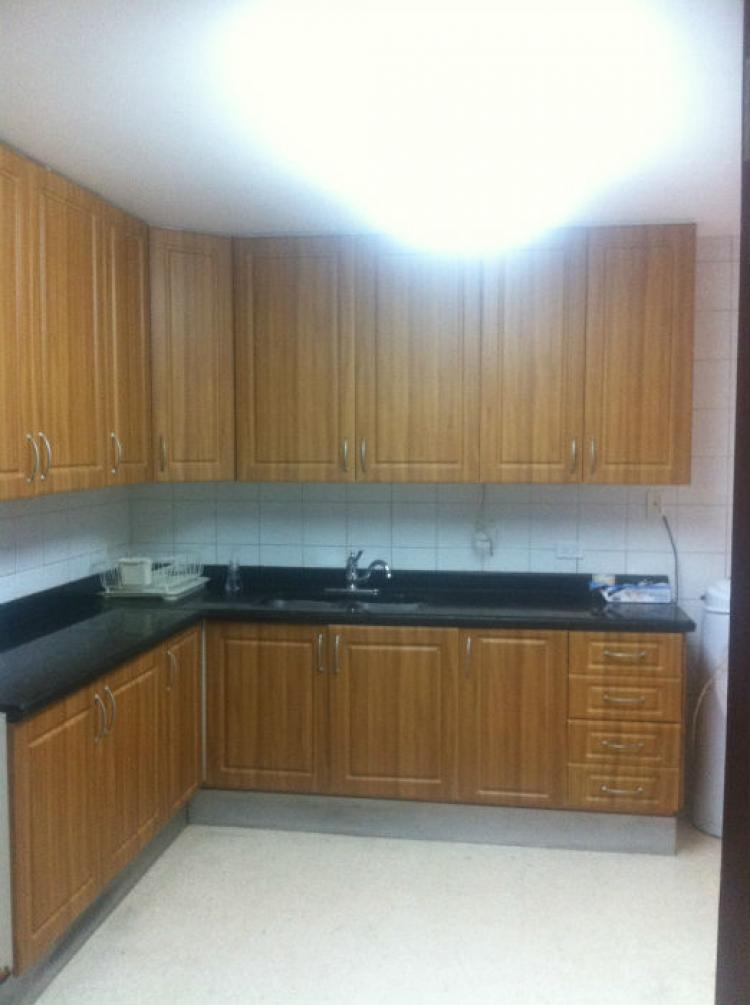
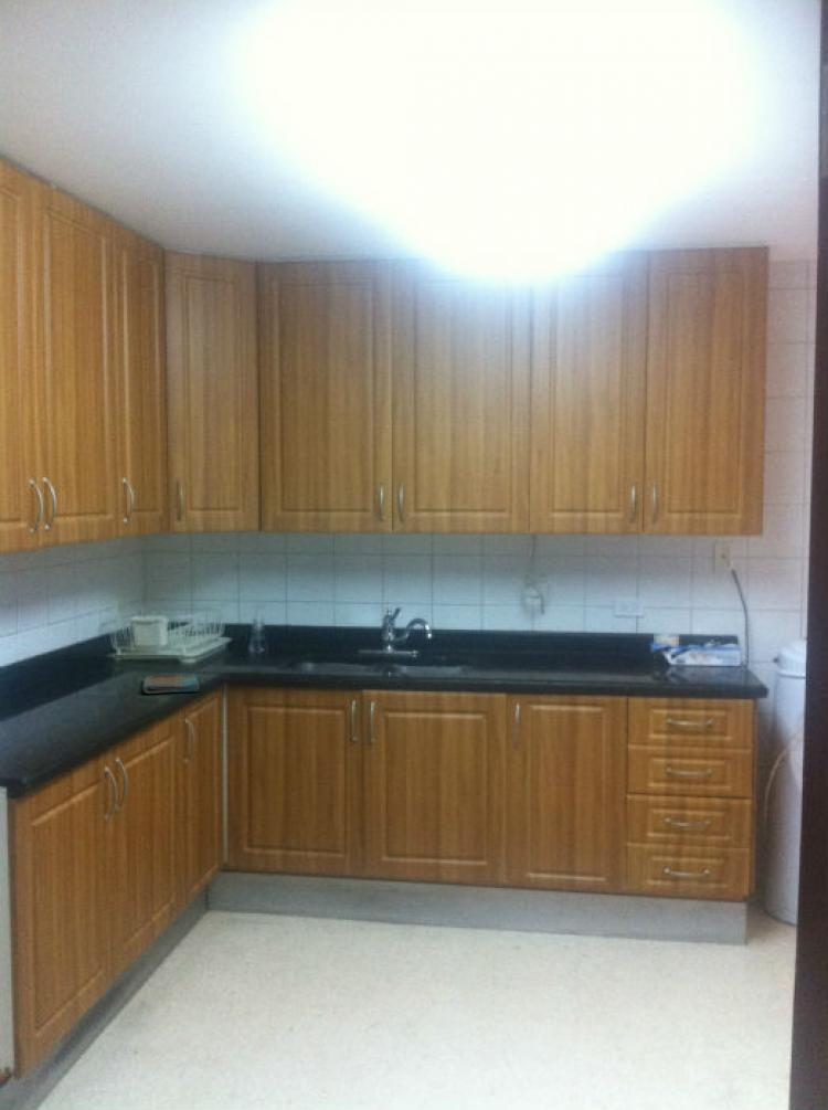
+ dish towel [141,673,201,695]
